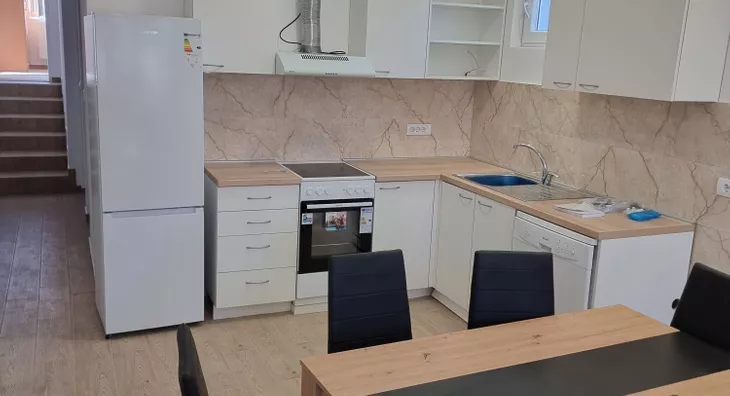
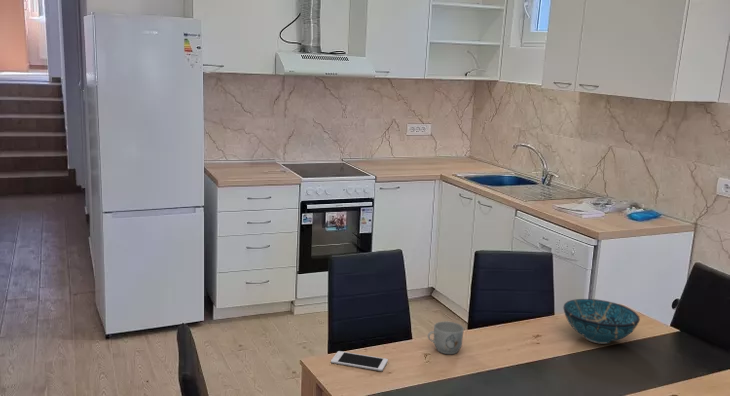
+ mug [427,320,465,355]
+ cell phone [330,350,389,372]
+ decorative bowl [562,298,641,345]
